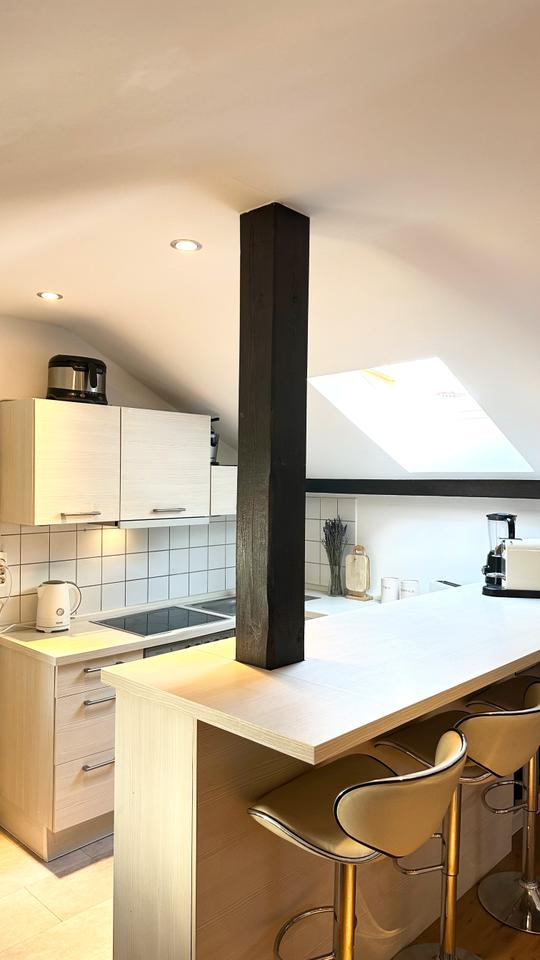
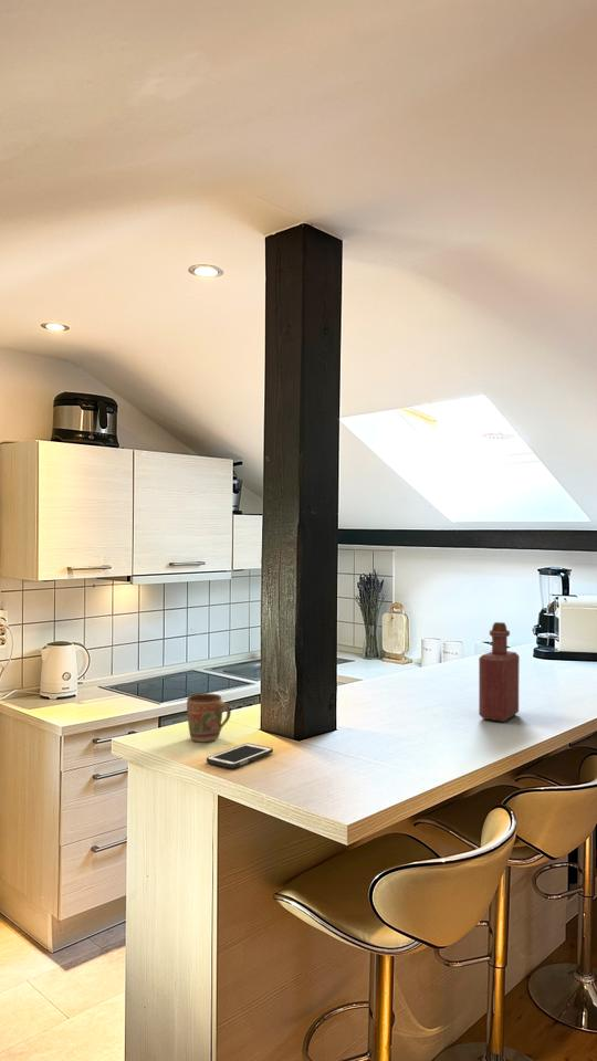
+ bottle [478,621,521,723]
+ mug [186,692,232,743]
+ cell phone [206,743,274,769]
